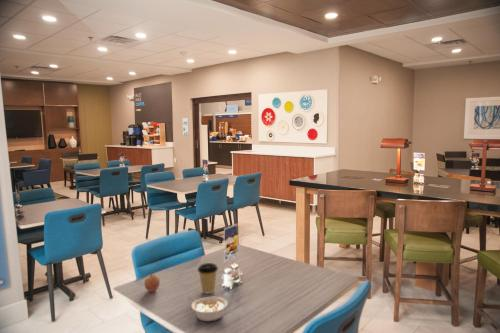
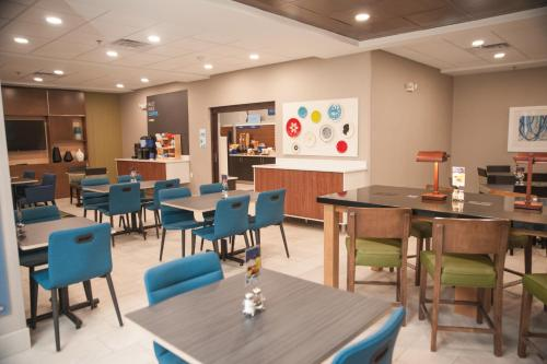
- legume [187,295,229,323]
- coffee cup [197,262,219,295]
- fruit [143,272,161,293]
